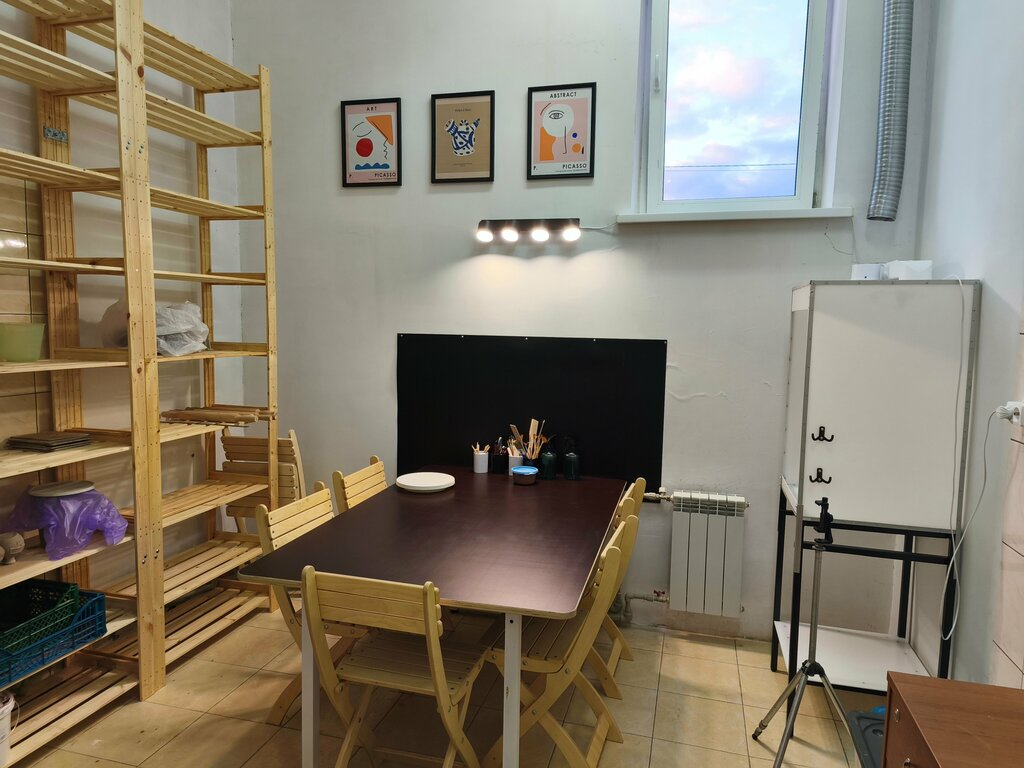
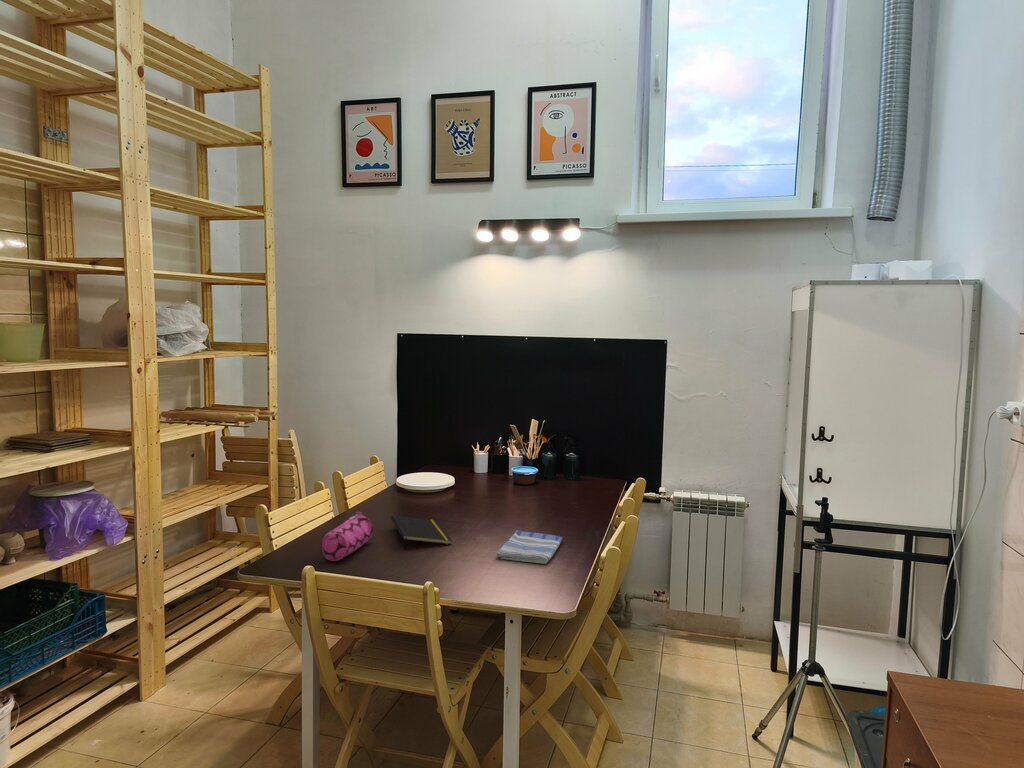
+ pencil case [321,511,374,562]
+ notepad [390,514,453,551]
+ dish towel [494,529,564,565]
